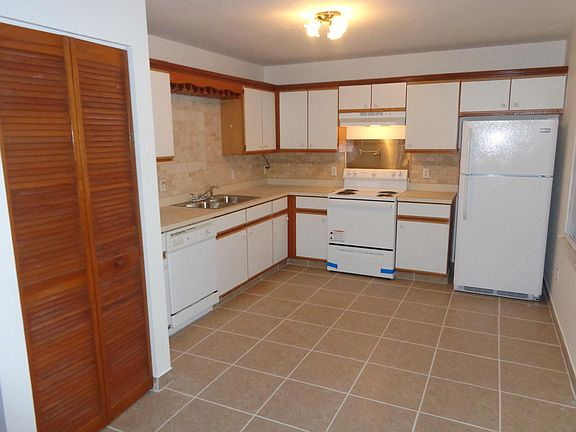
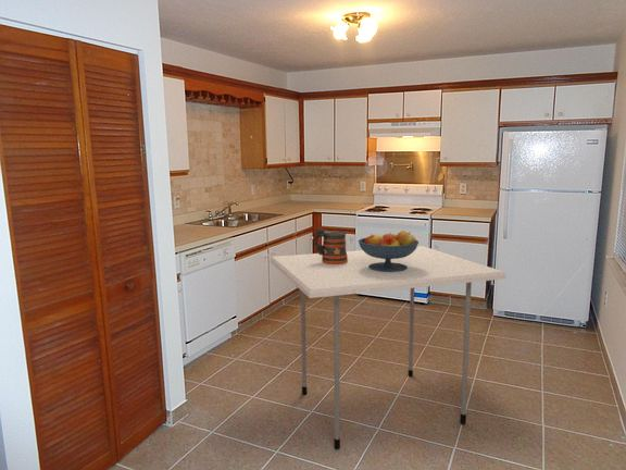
+ dining table [270,245,508,450]
+ fruit bowl [358,230,420,272]
+ beer stein [313,227,348,264]
